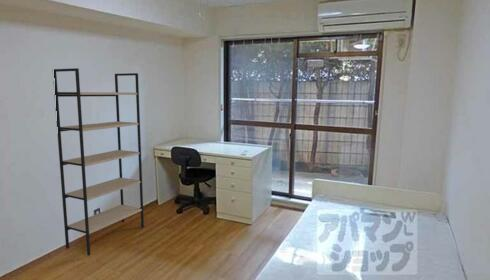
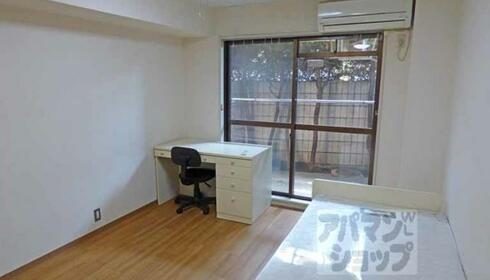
- shelving unit [53,67,145,257]
